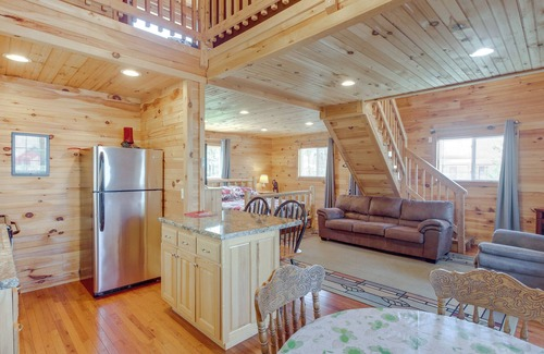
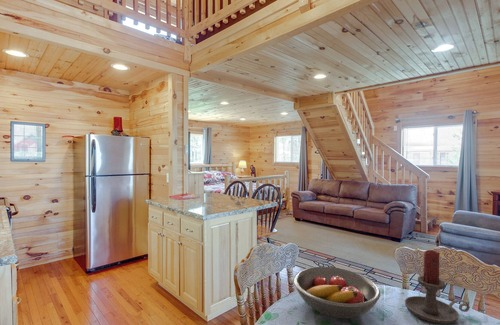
+ candle holder [404,249,471,325]
+ fruit bowl [293,266,381,319]
